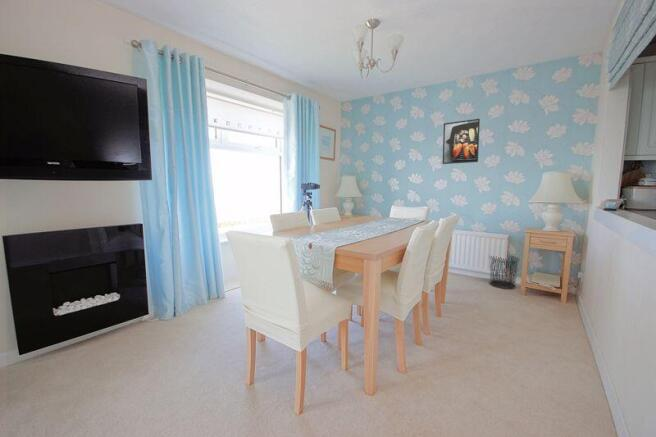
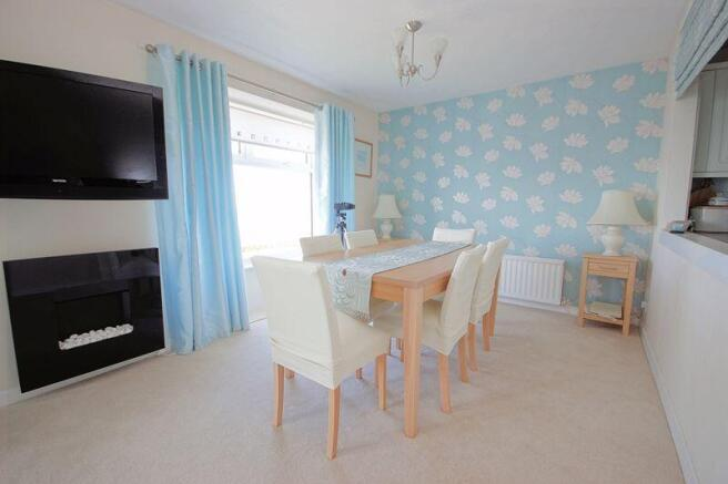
- waste bin [488,254,521,290]
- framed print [442,118,481,165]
